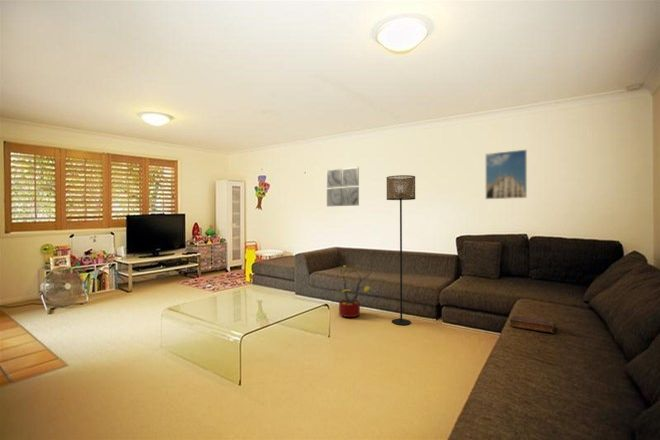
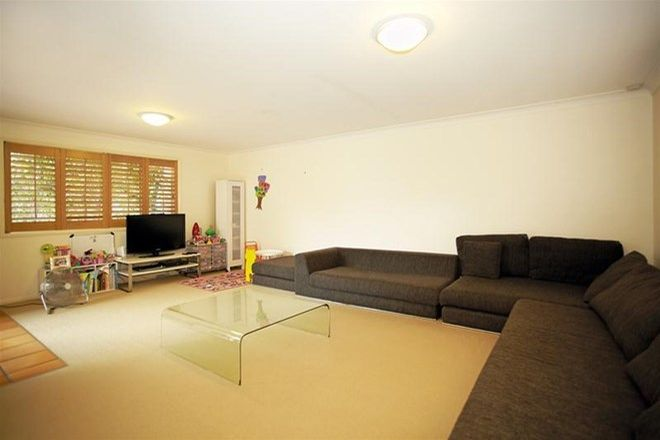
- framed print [485,149,528,200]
- decorative plant [338,261,371,318]
- wall art [326,166,360,207]
- floor lamp [386,174,416,326]
- diary [509,314,557,334]
